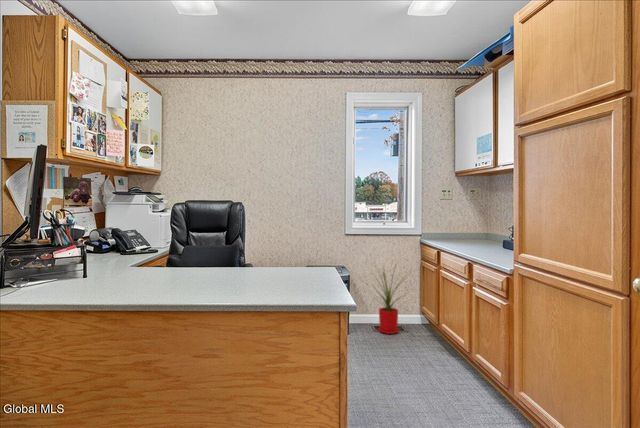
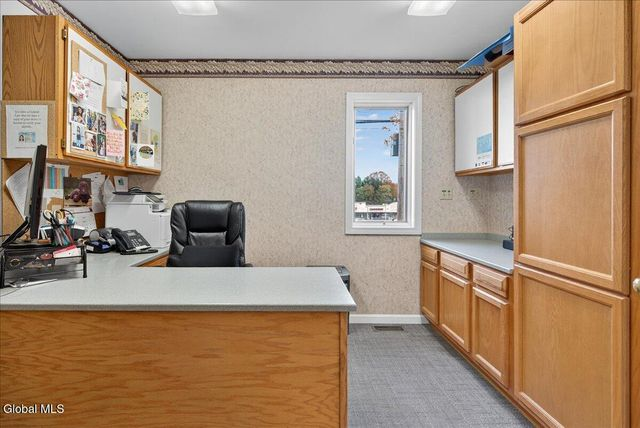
- house plant [364,260,416,335]
